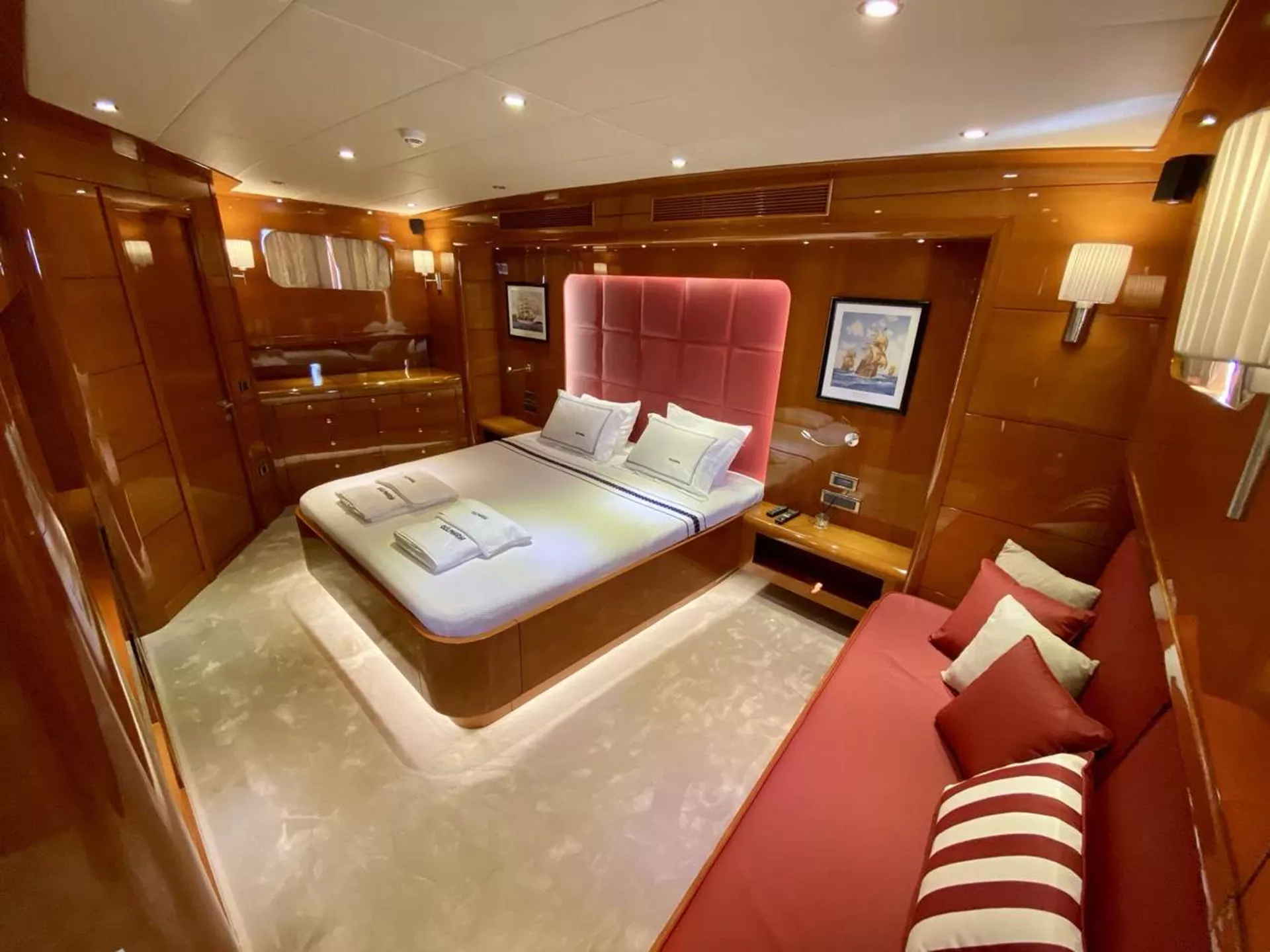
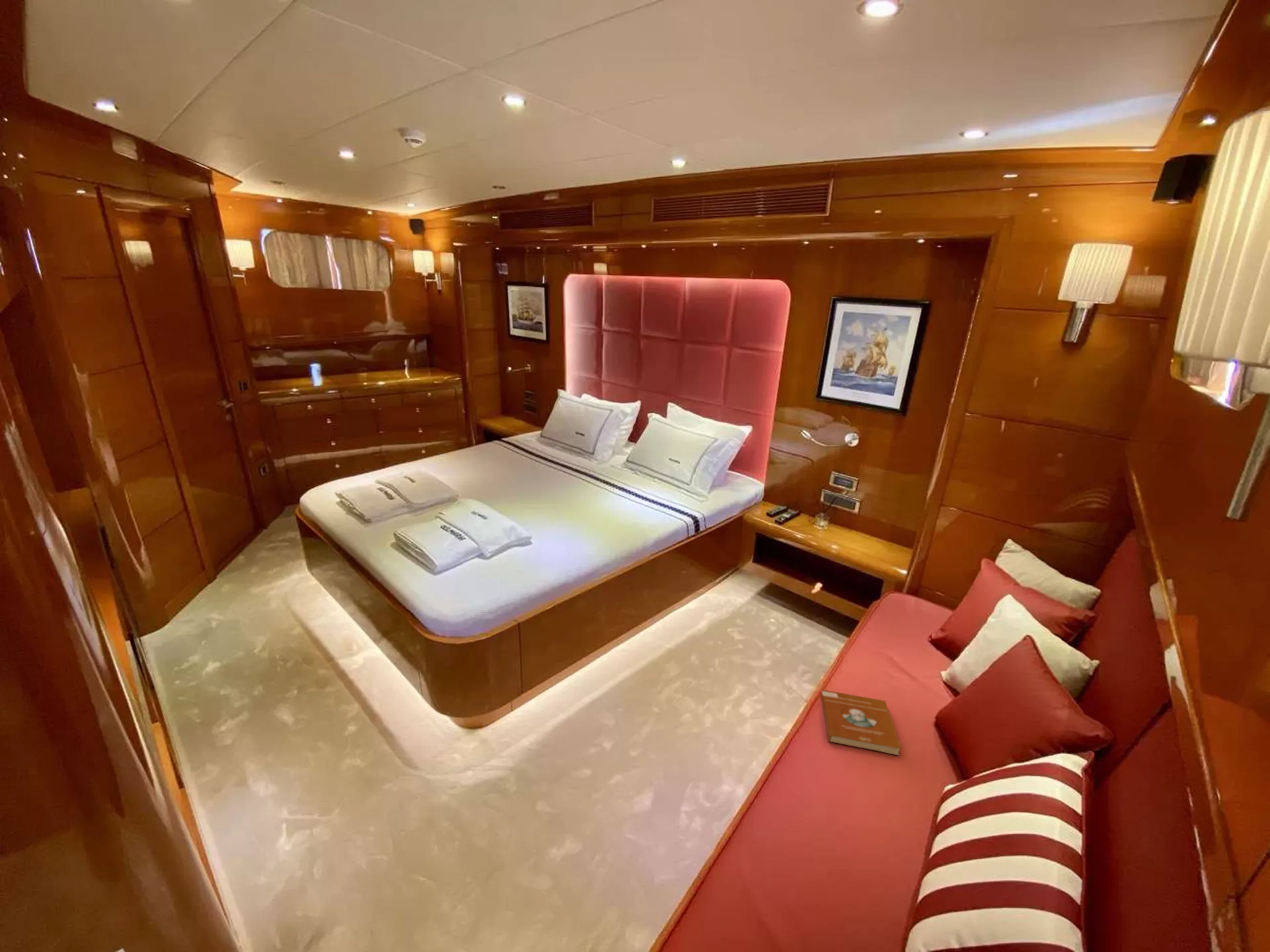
+ book [820,689,902,756]
